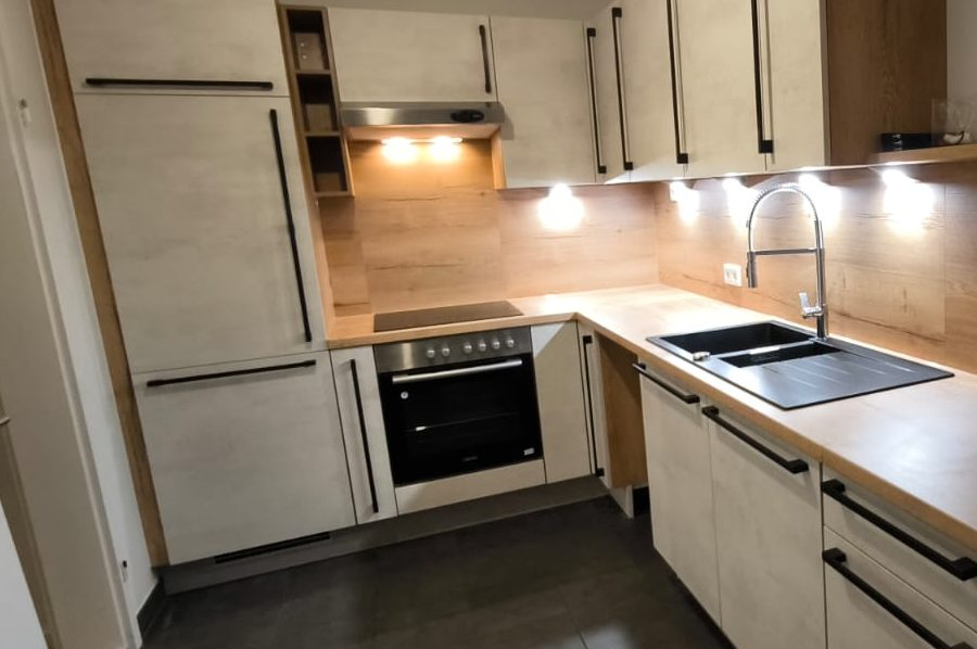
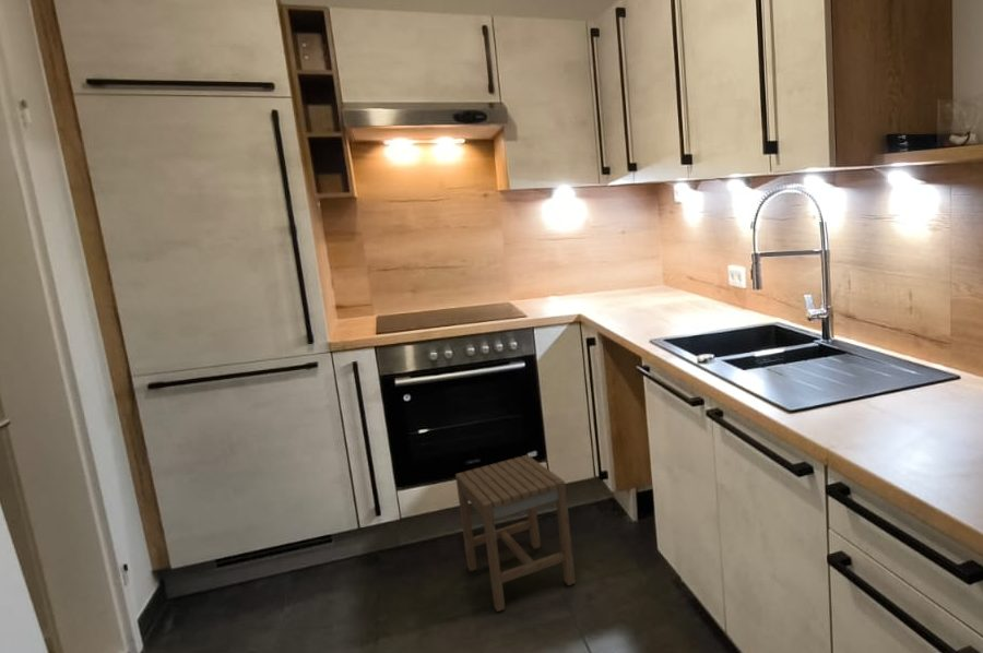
+ stool [454,454,577,613]
